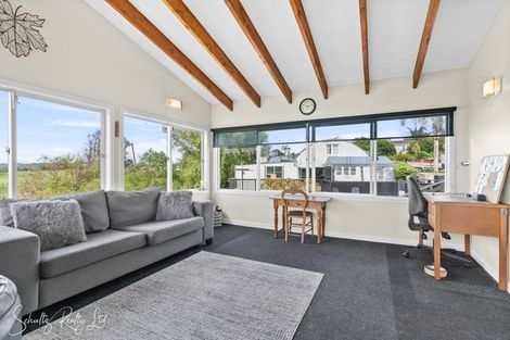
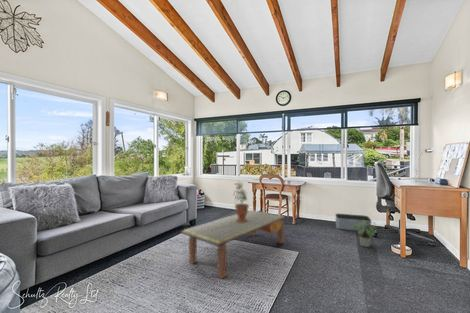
+ potted plant [354,220,379,248]
+ coffee table [179,209,287,279]
+ potted plant [232,179,250,223]
+ storage bin [335,213,372,232]
